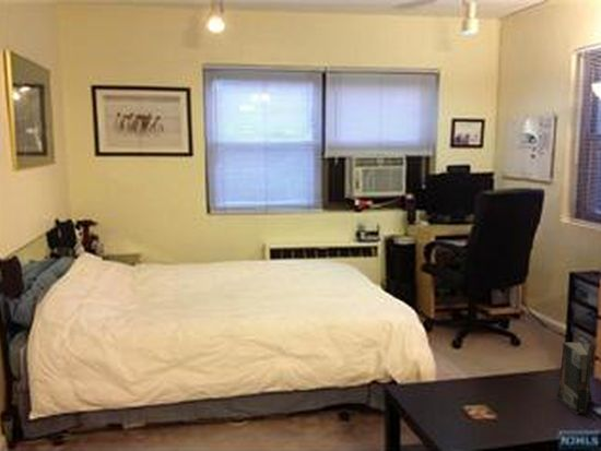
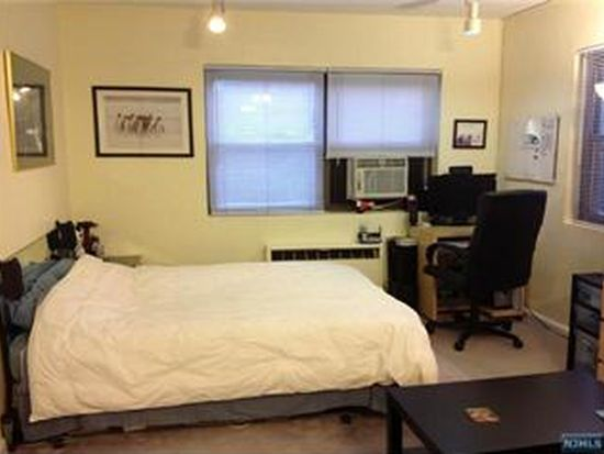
- book [554,341,594,415]
